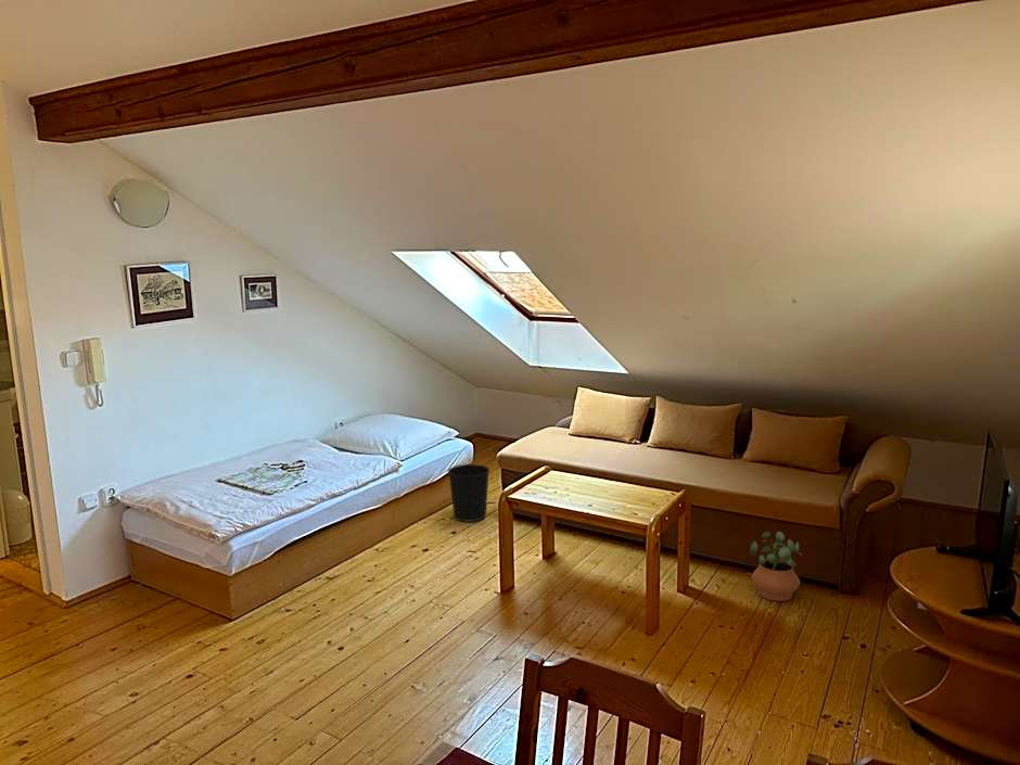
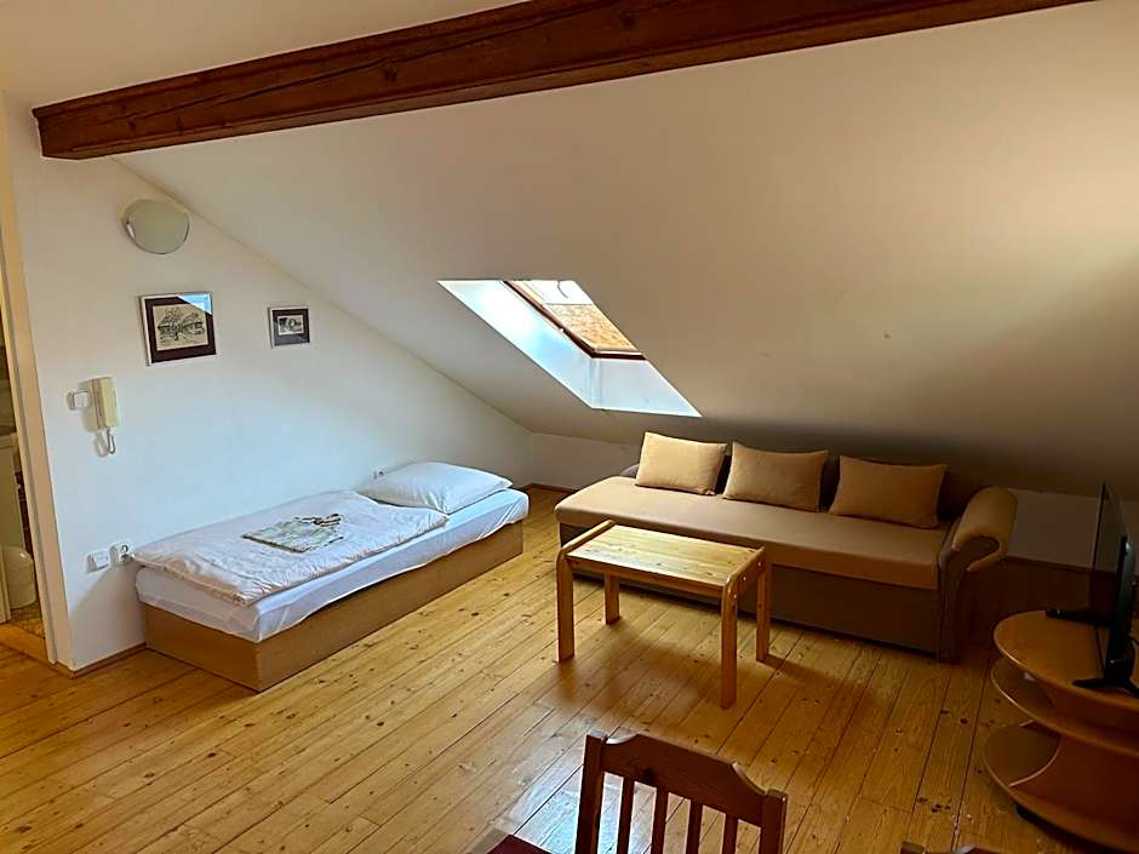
- potted plant [750,531,804,602]
- wastebasket [447,463,490,523]
